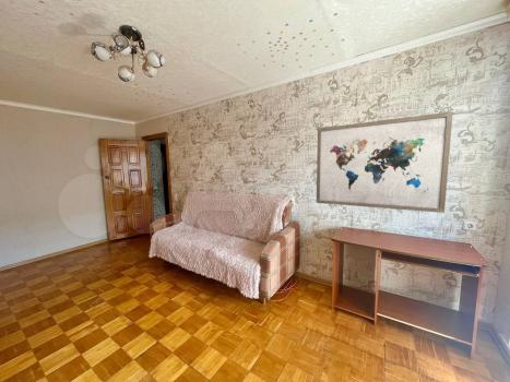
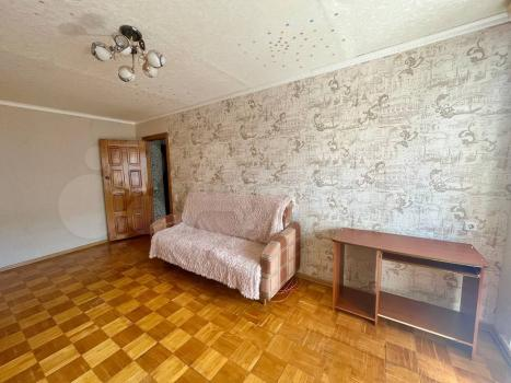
- wall art [316,110,454,214]
